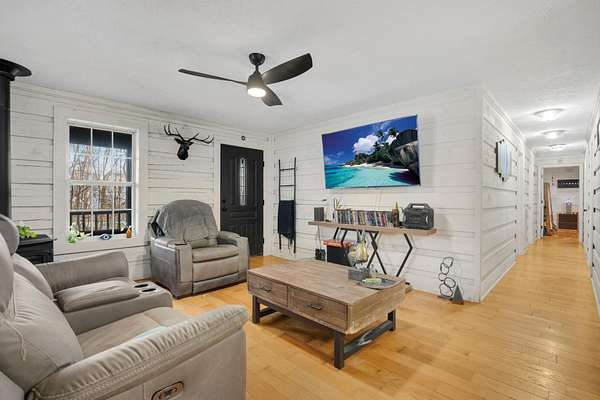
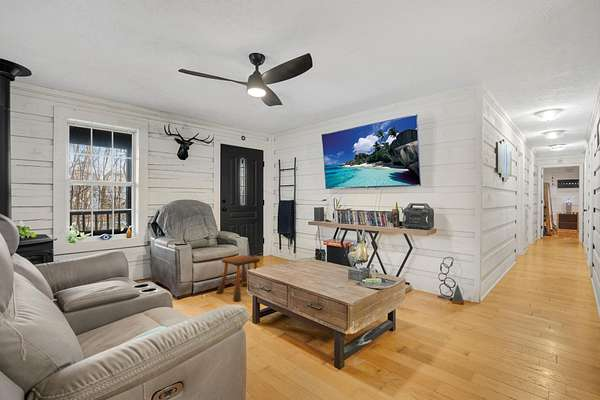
+ stool [215,254,261,302]
